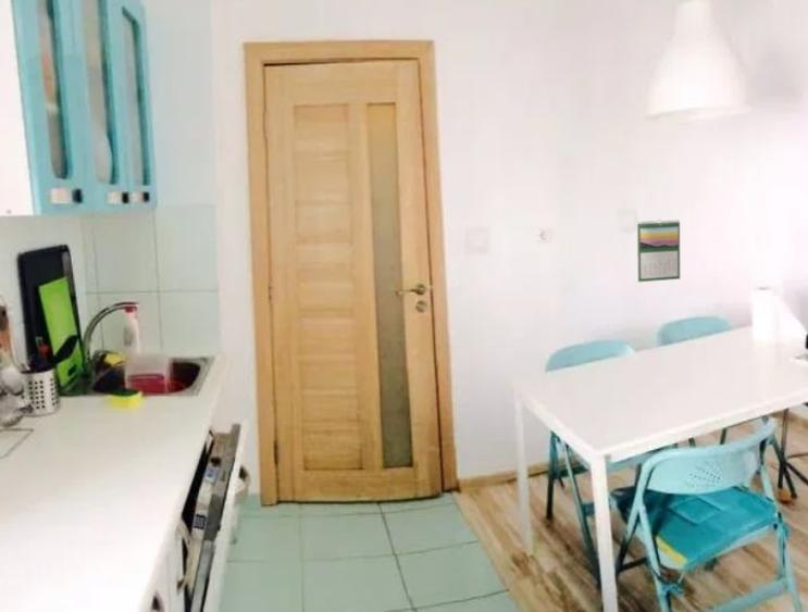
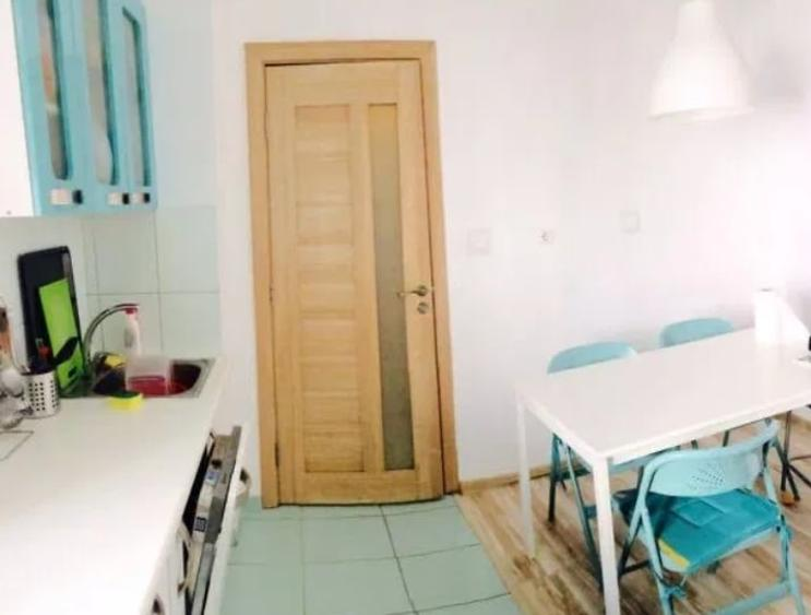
- calendar [636,218,681,283]
